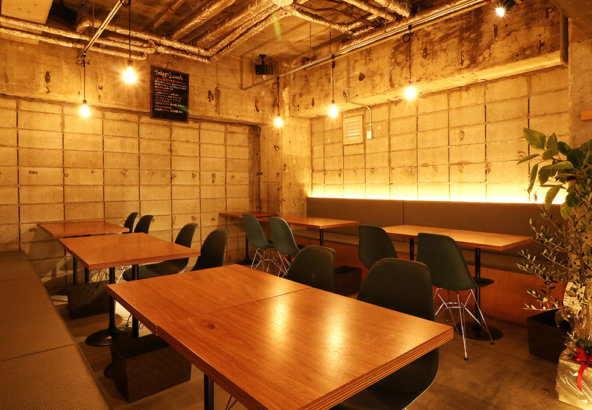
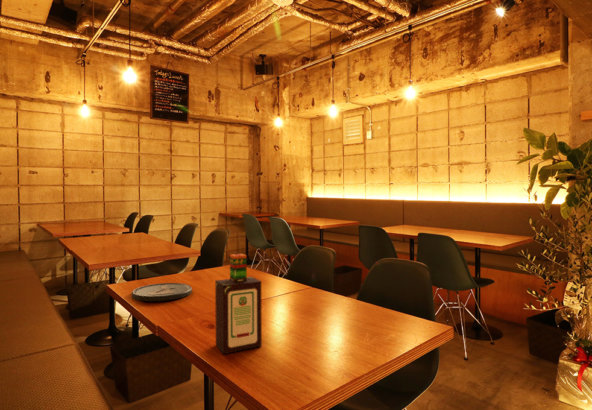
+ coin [131,282,193,302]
+ bottle [214,253,263,355]
